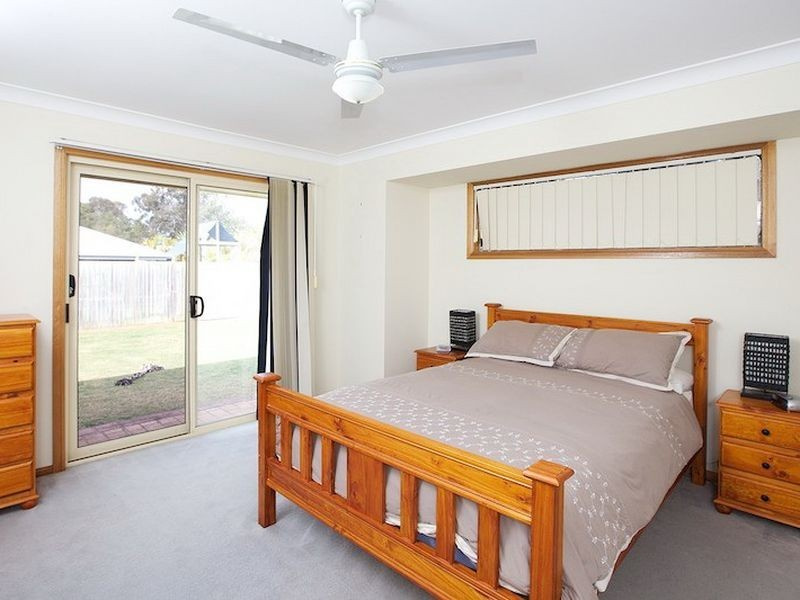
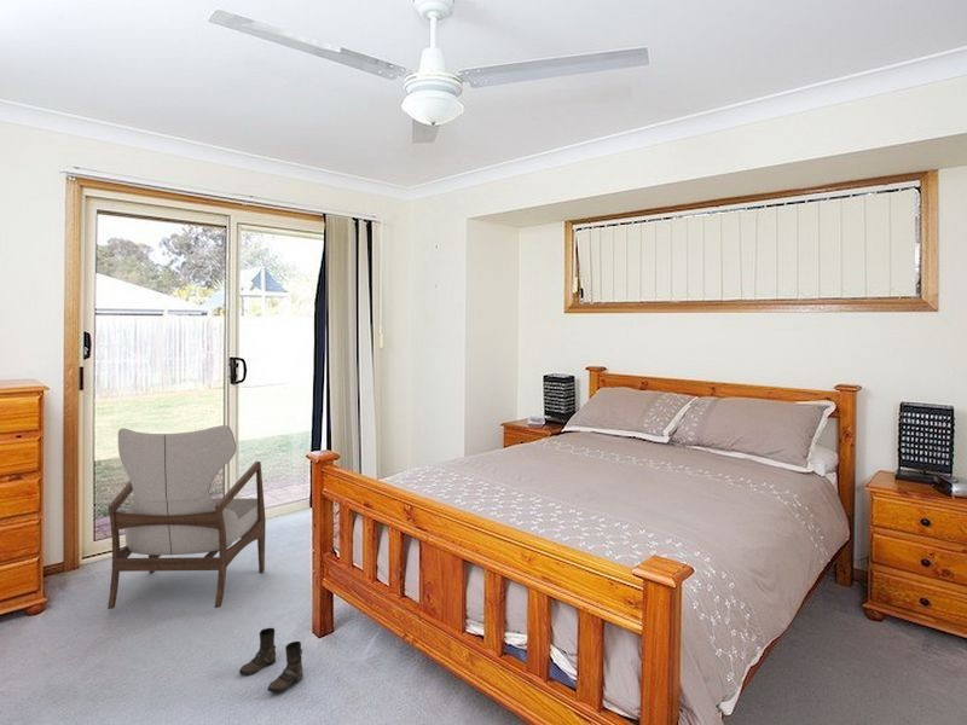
+ armchair [106,424,267,610]
+ boots [238,627,305,694]
